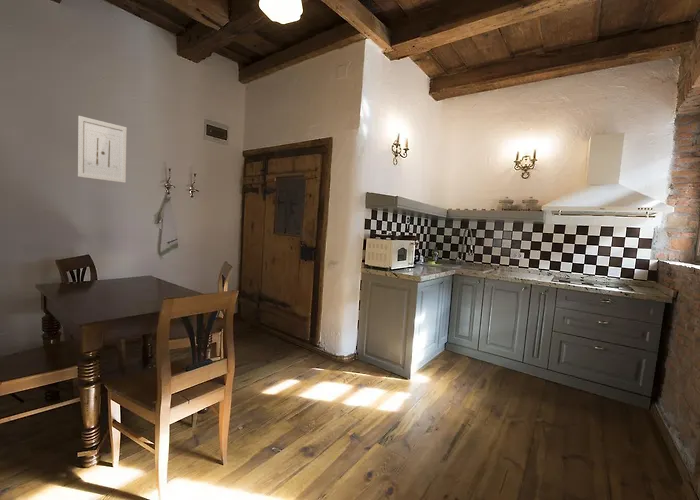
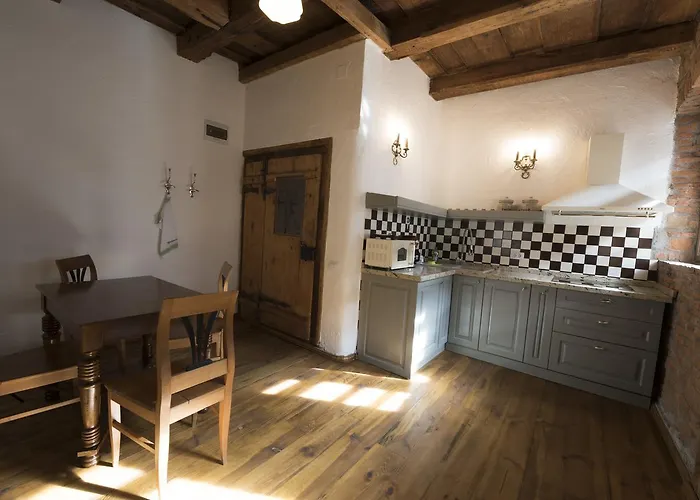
- wall art [77,115,128,184]
